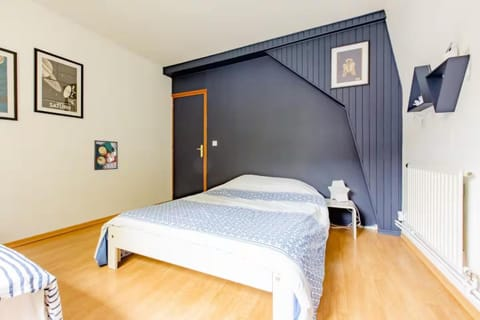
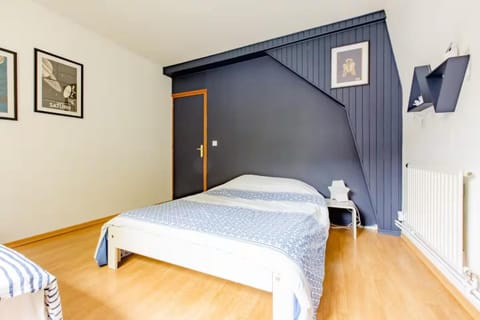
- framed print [93,139,119,171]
